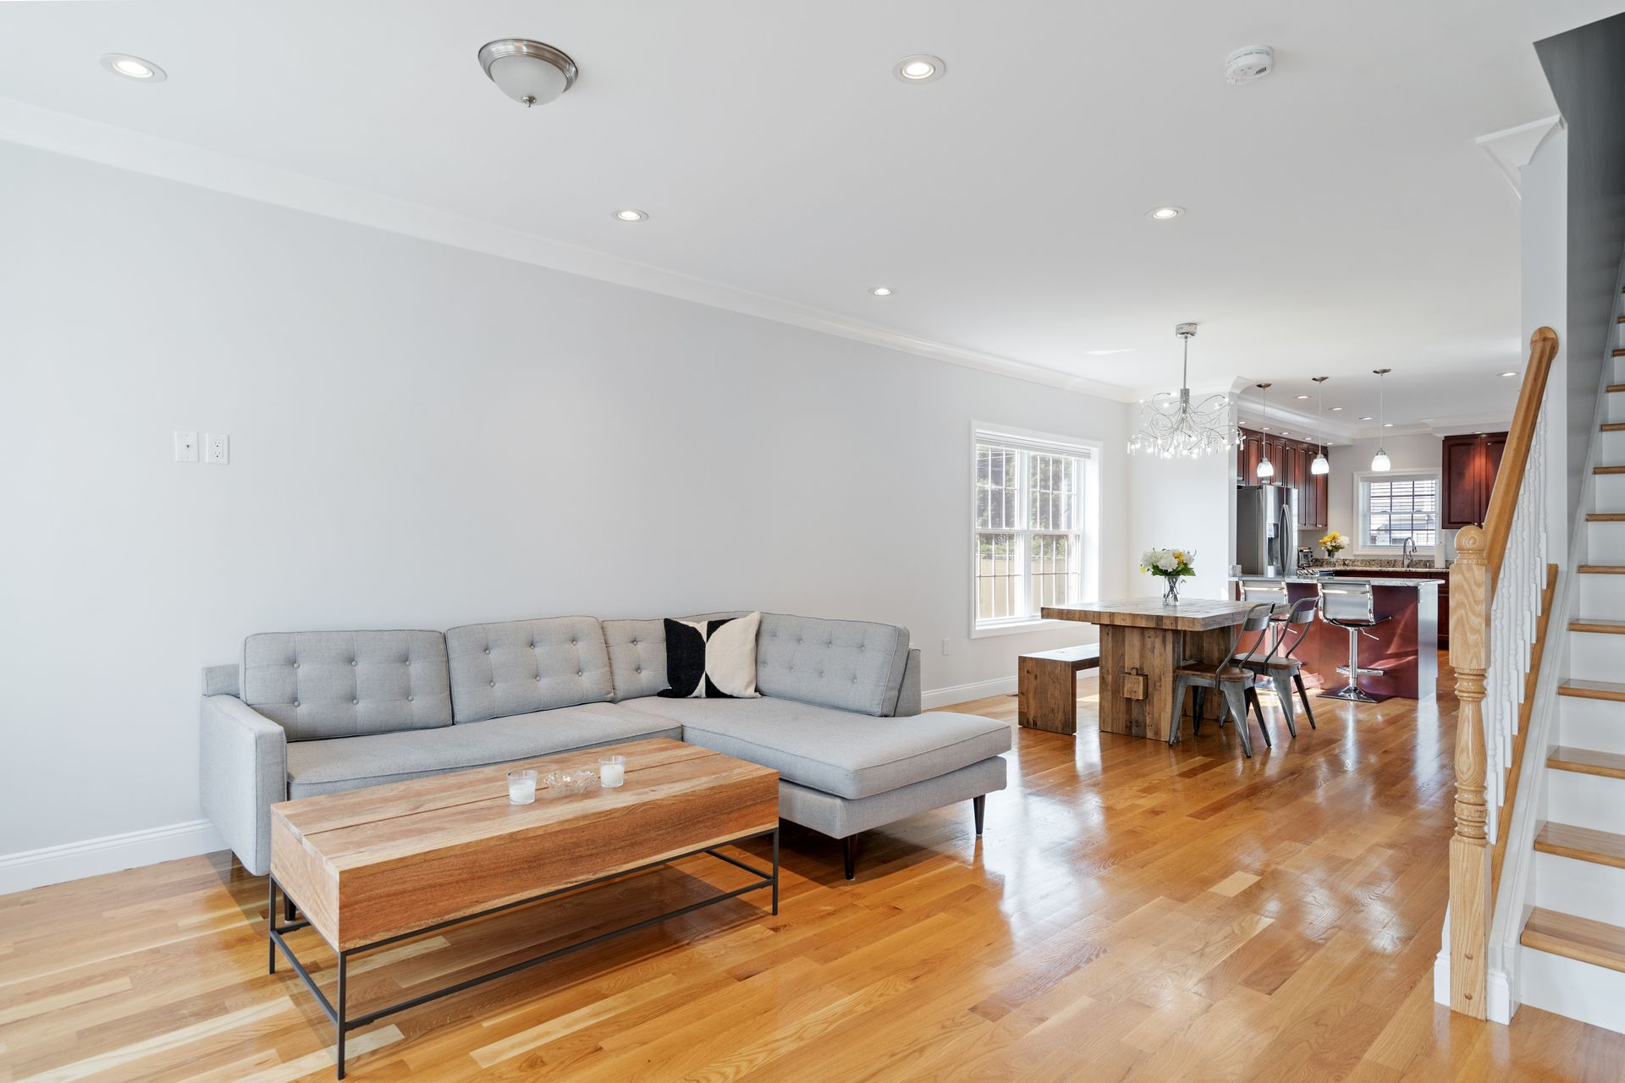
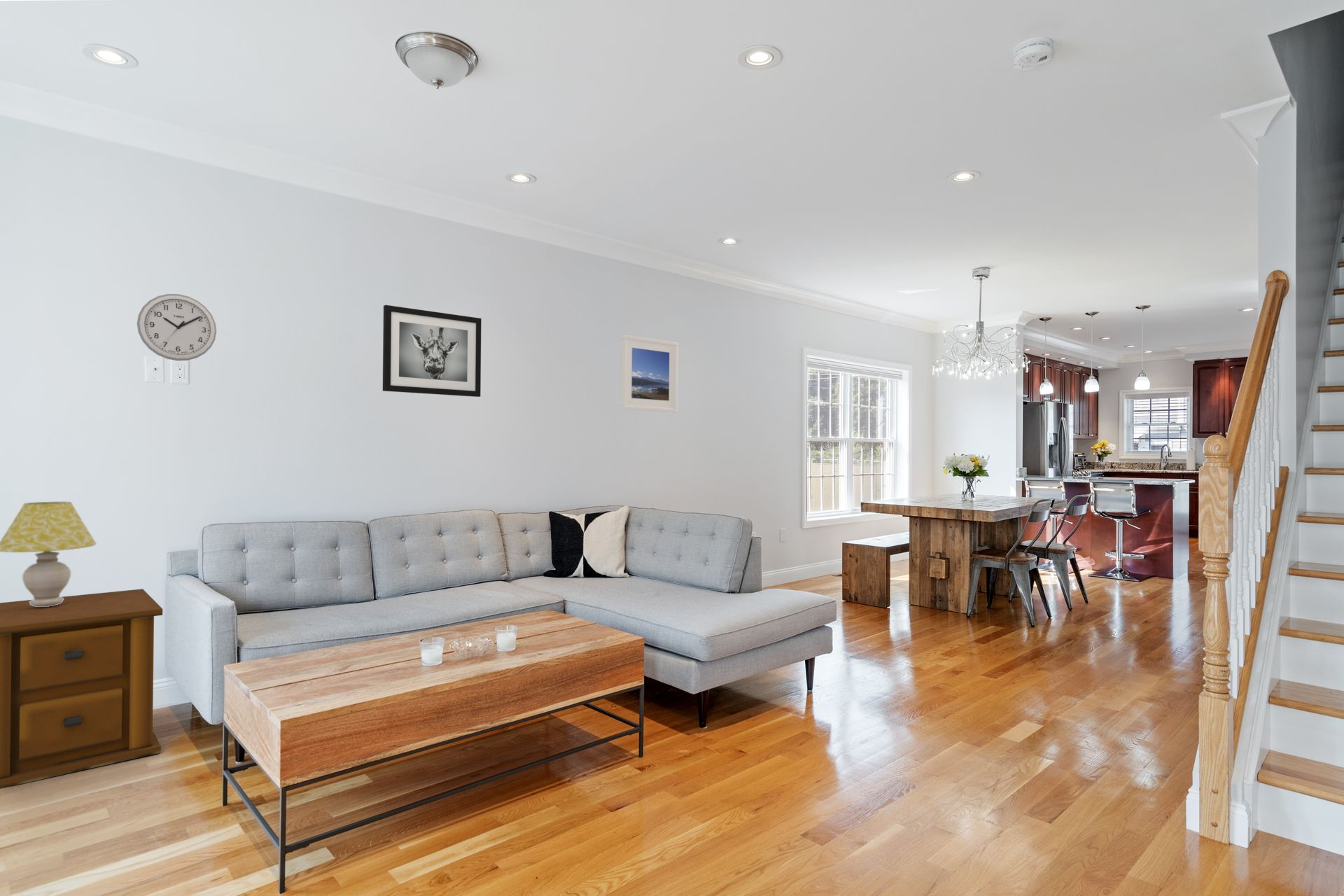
+ wall art [382,304,482,398]
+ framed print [620,334,679,413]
+ wall clock [137,293,217,361]
+ side table [0,588,163,789]
+ table lamp [0,501,97,607]
